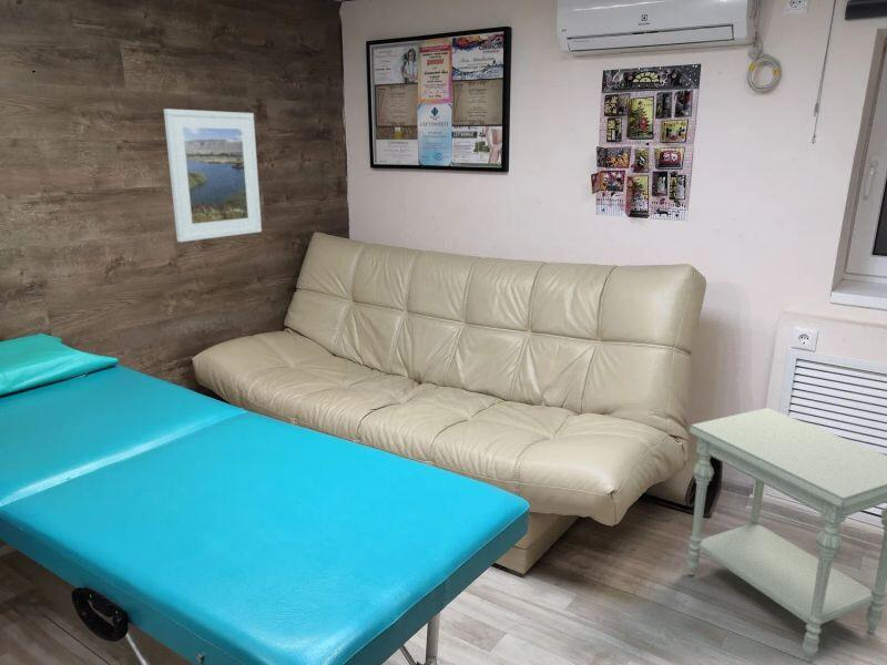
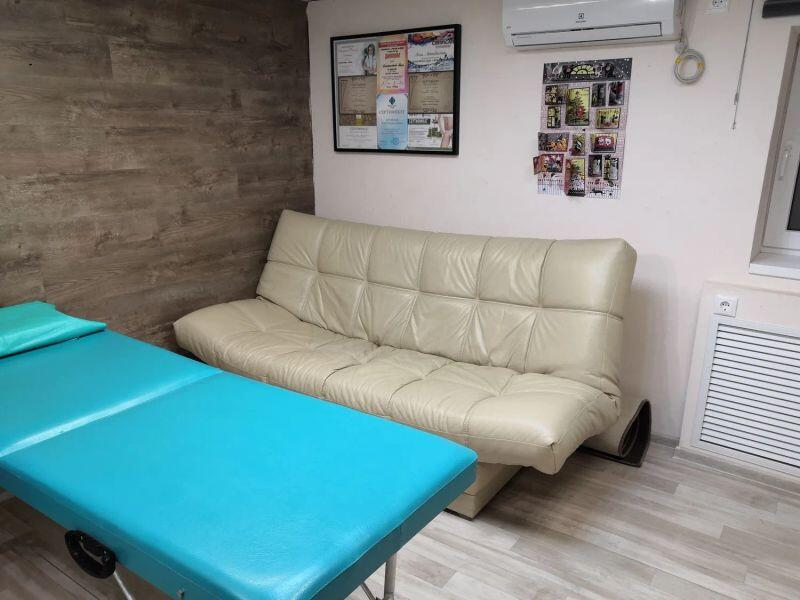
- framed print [163,108,263,243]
- side table [685,407,887,664]
